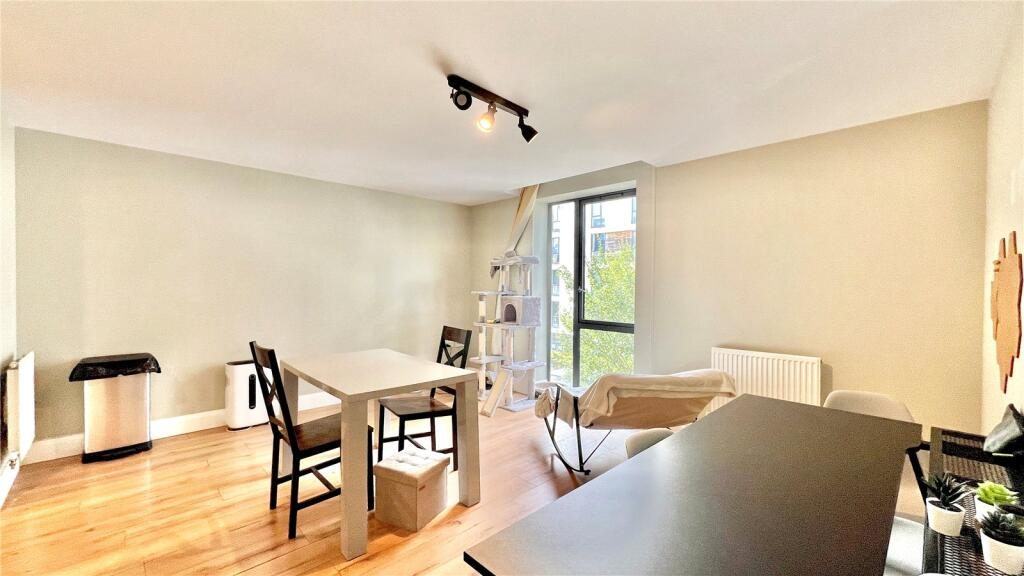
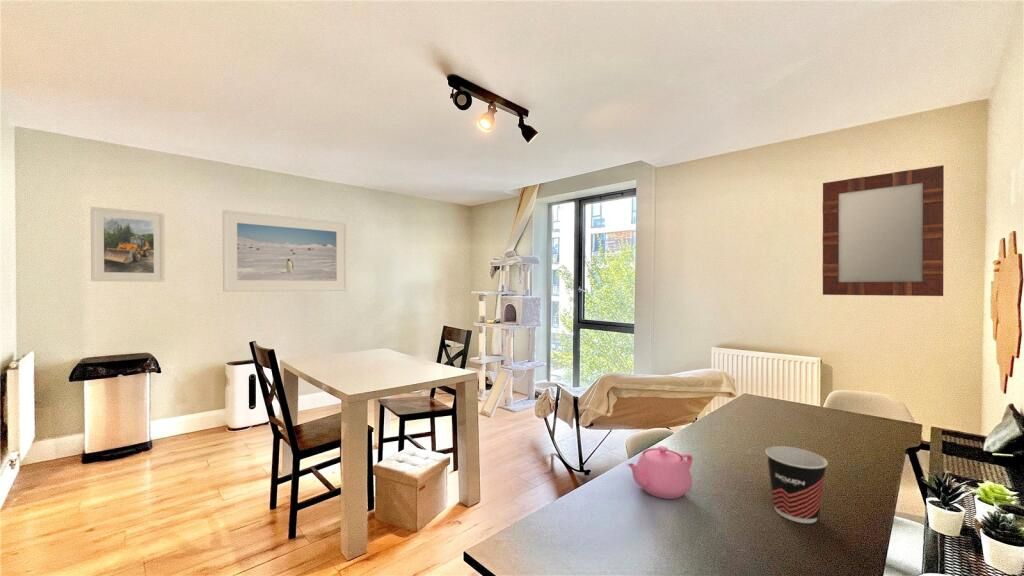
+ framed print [222,209,348,293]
+ cup [764,445,829,524]
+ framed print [90,206,166,283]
+ home mirror [822,164,945,297]
+ teapot [625,445,694,500]
